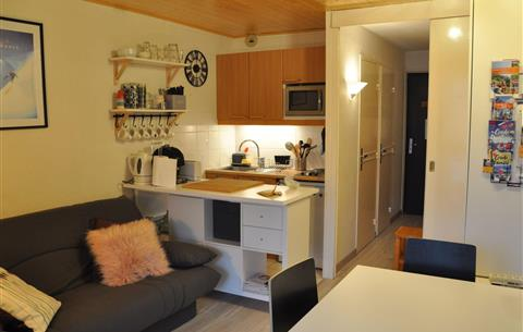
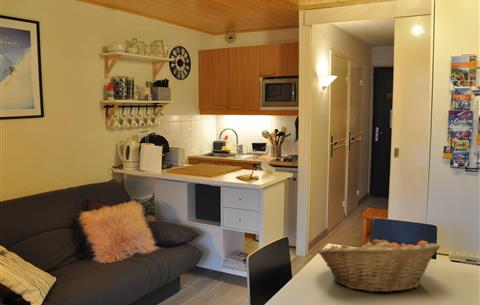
+ fruit basket [316,235,441,294]
